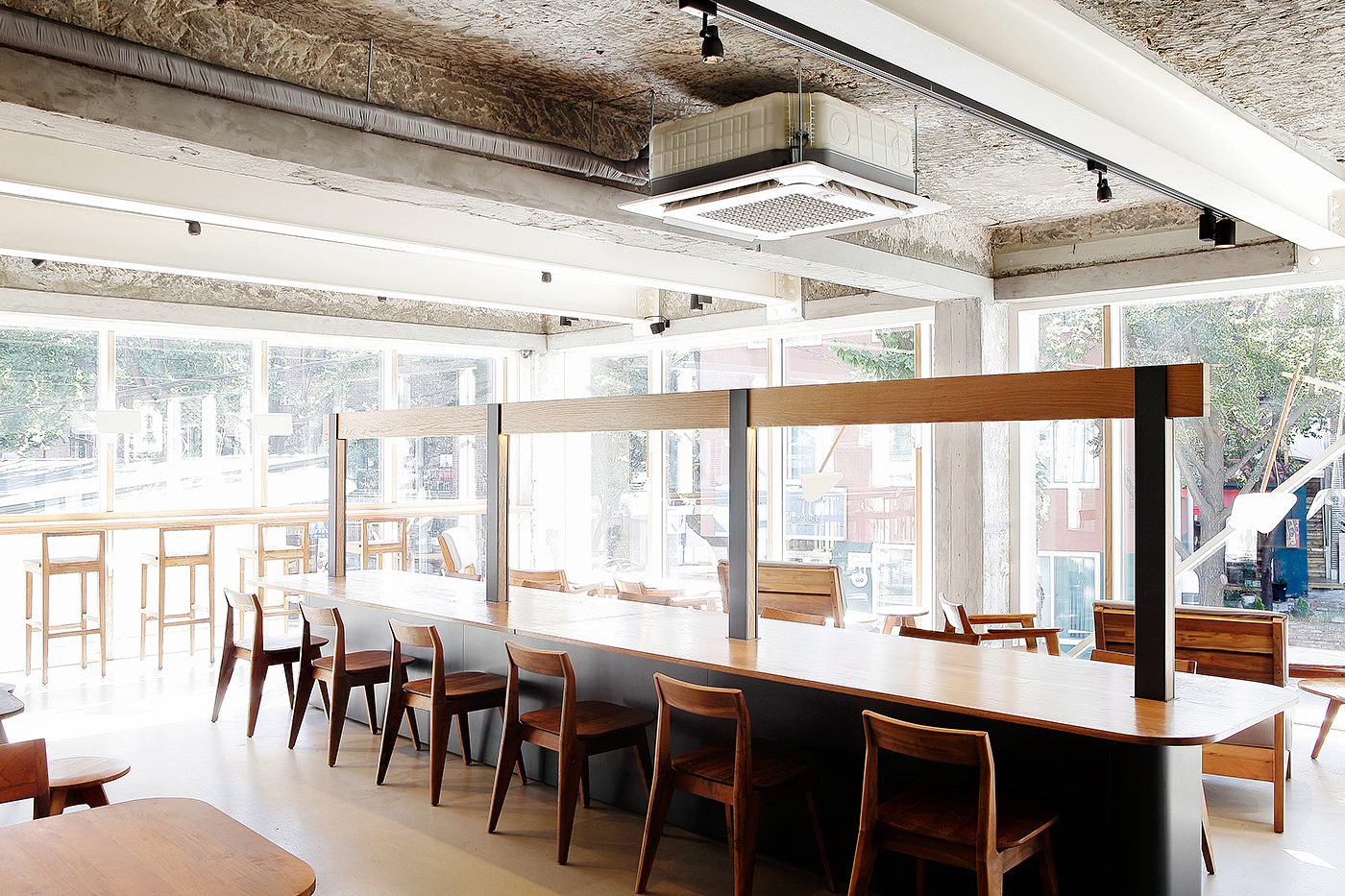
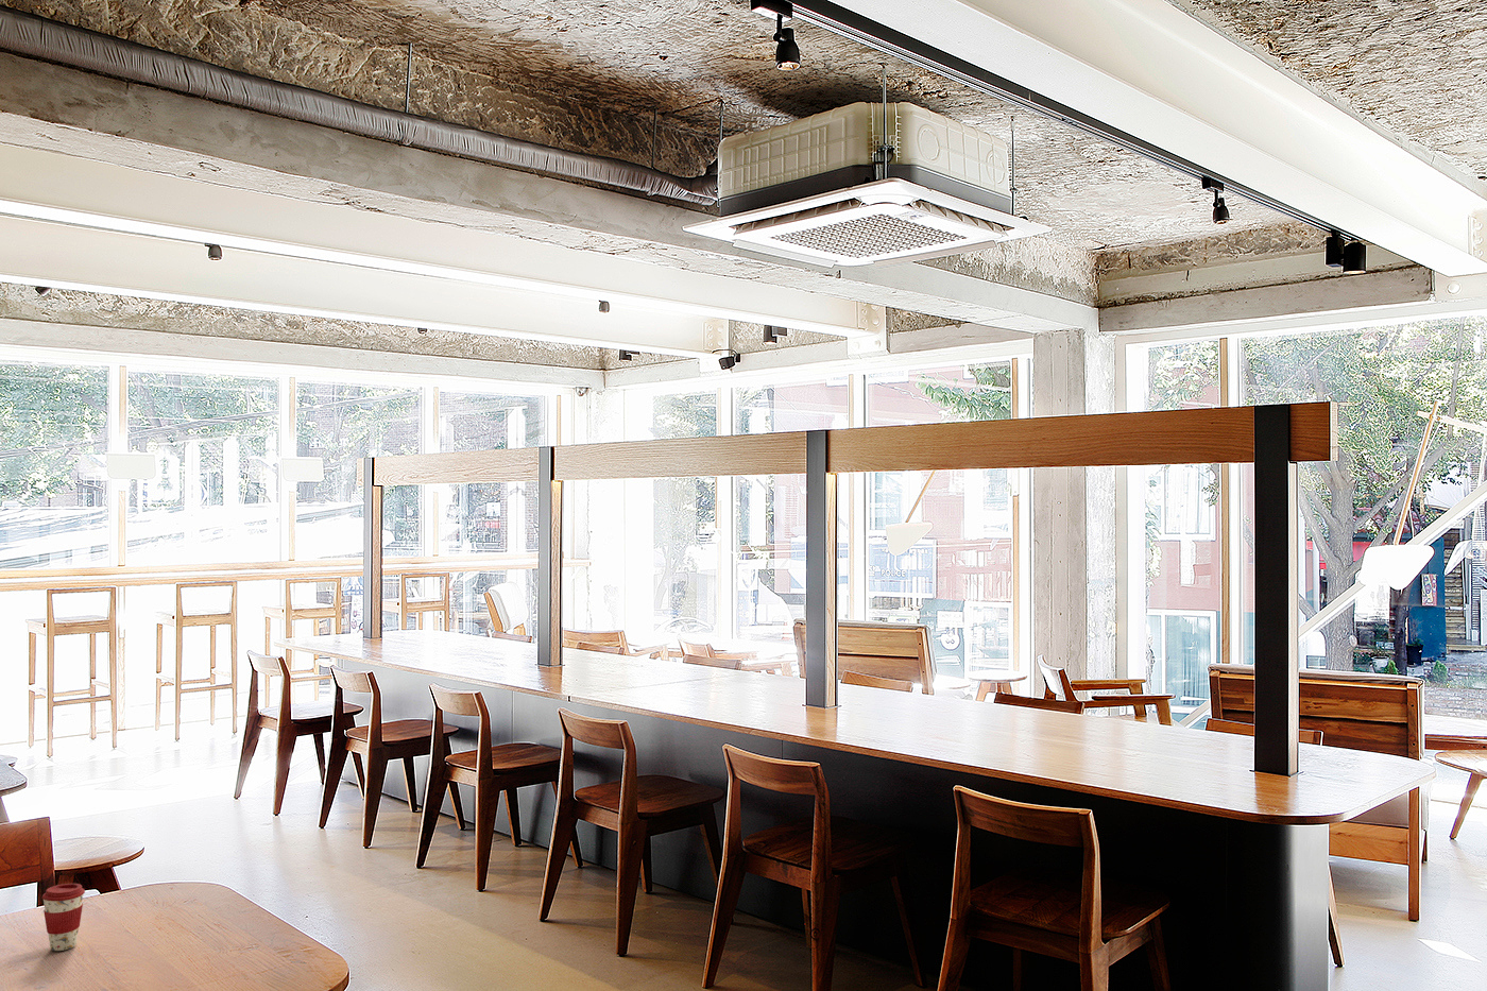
+ coffee cup [41,883,86,951]
